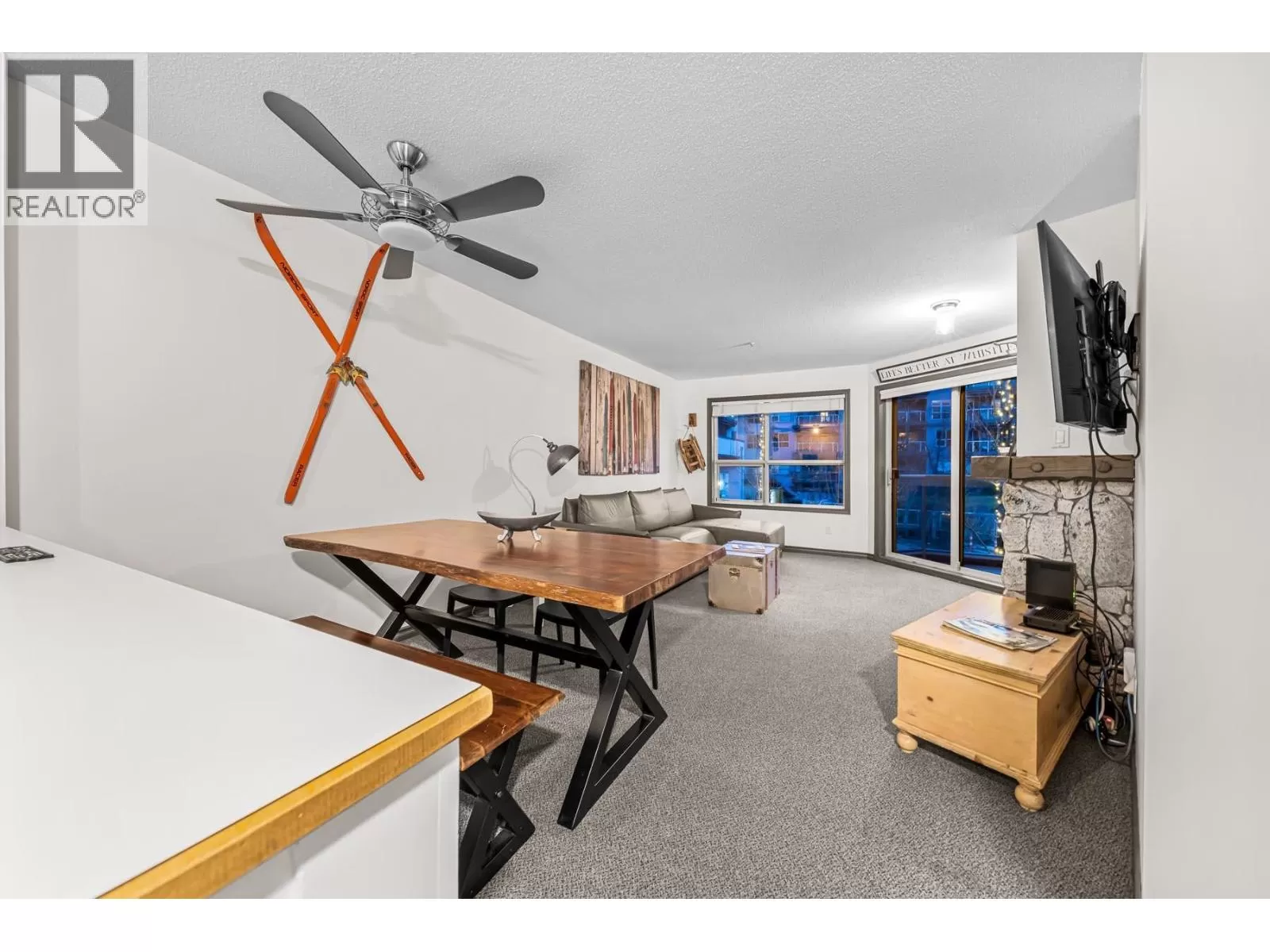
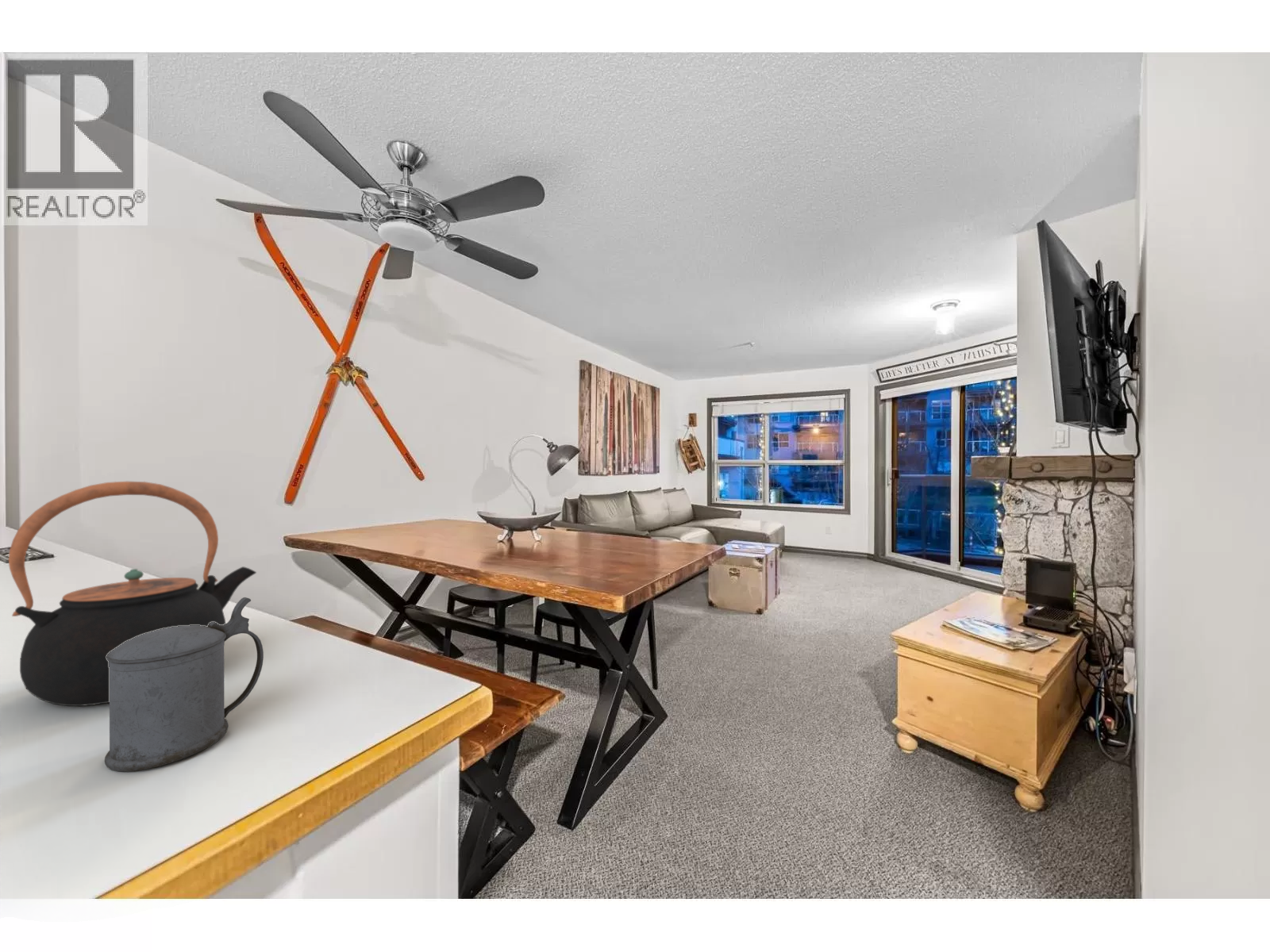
+ teapot [8,481,257,707]
+ beer stein [104,597,264,772]
